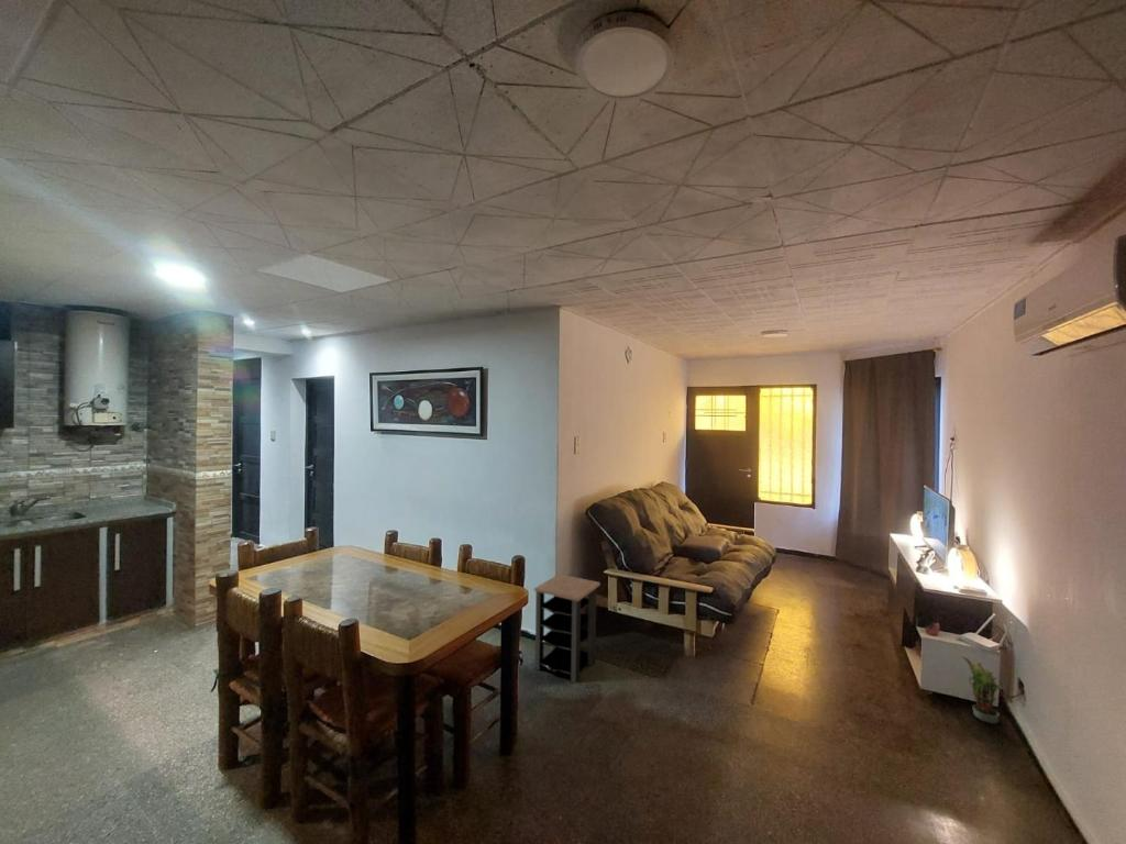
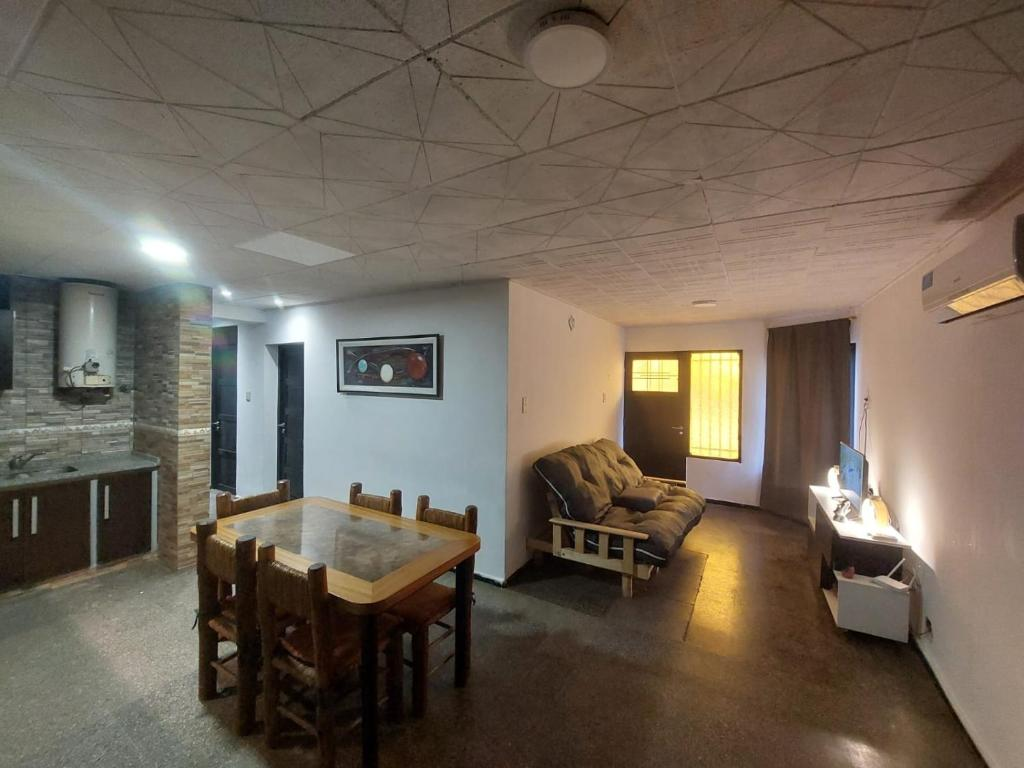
- potted plant [961,655,1005,724]
- side table [533,573,601,684]
